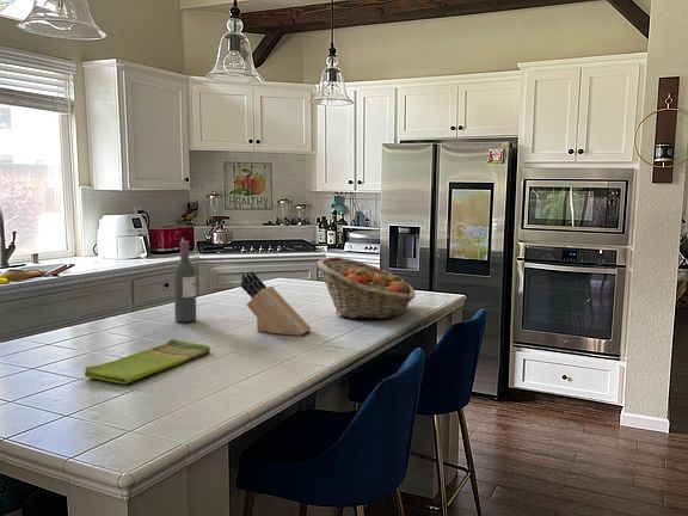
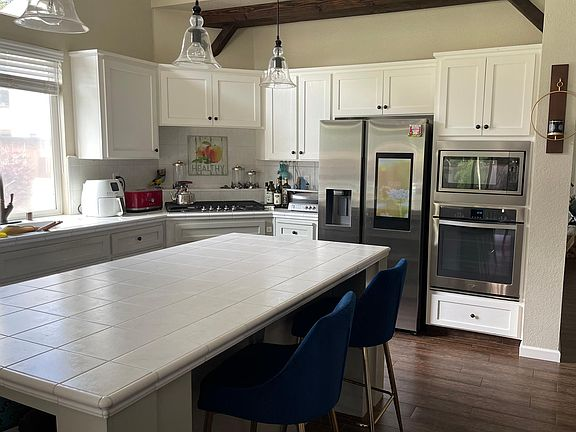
- knife block [240,270,312,337]
- wine bottle [173,240,197,324]
- dish towel [84,338,211,385]
- fruit basket [317,256,416,320]
